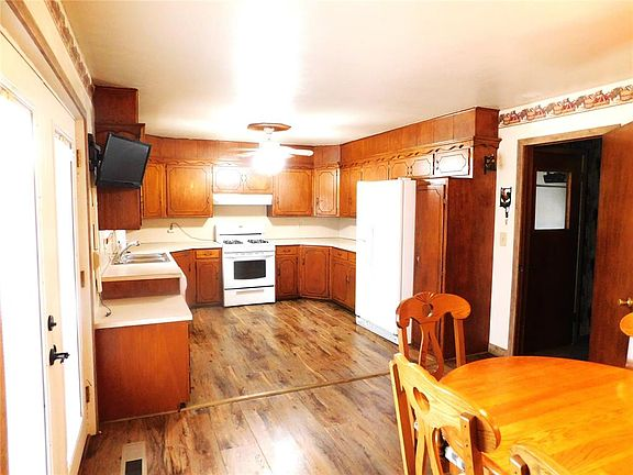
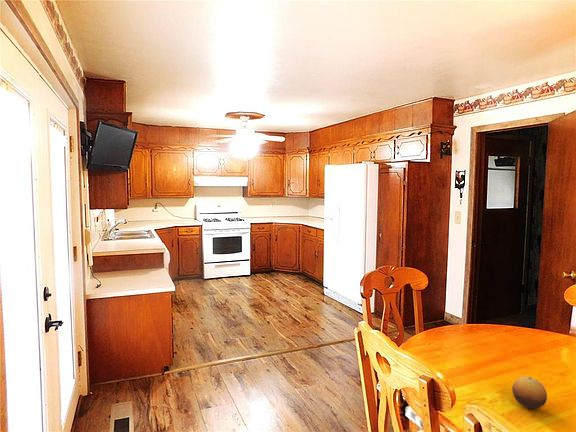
+ fruit [511,375,548,410]
